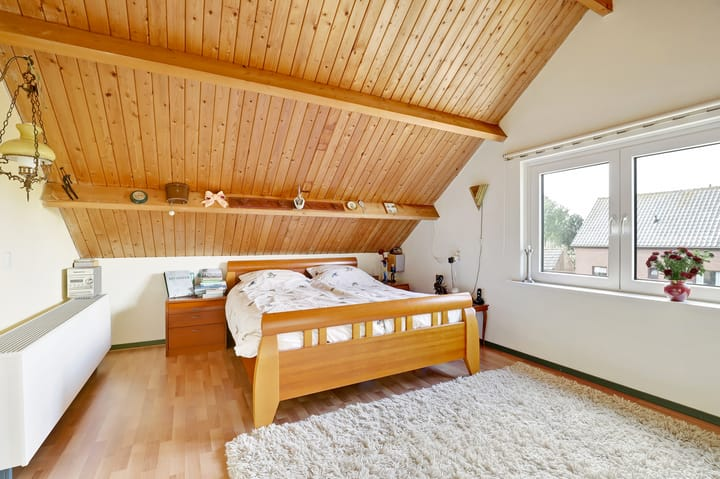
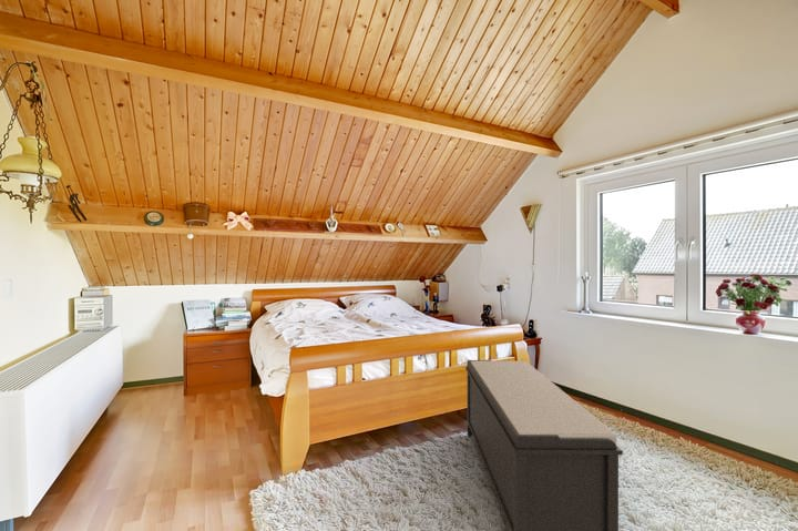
+ bench [464,359,624,531]
